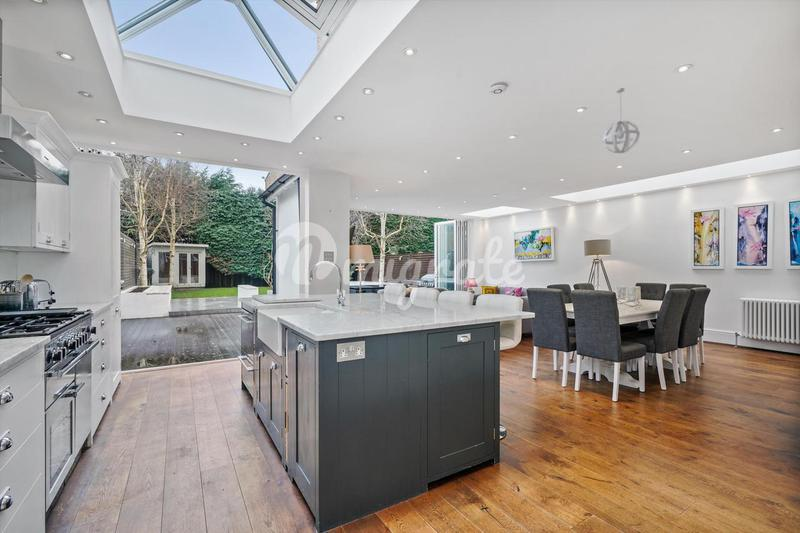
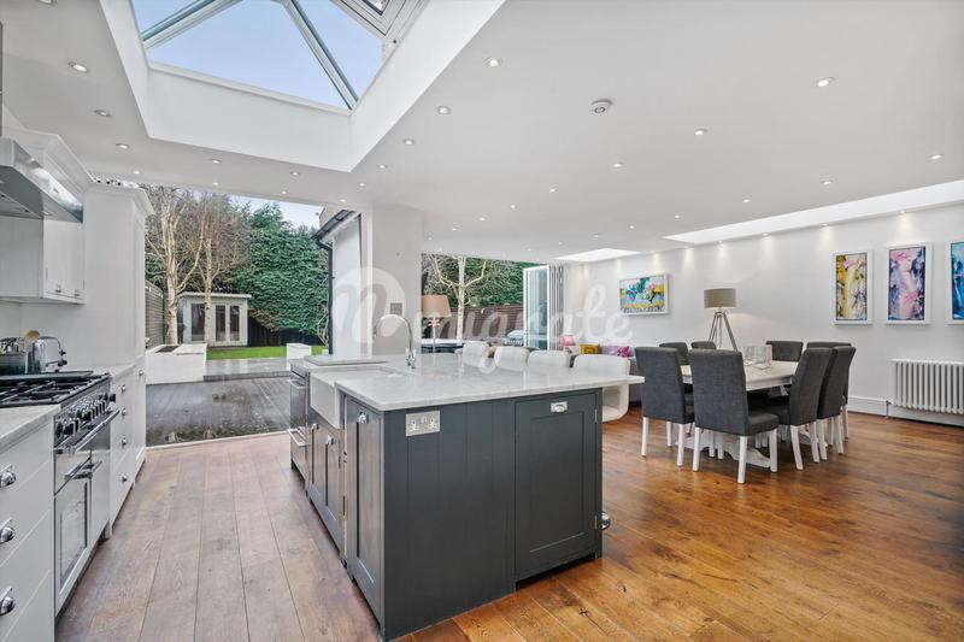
- pendant light [602,87,641,154]
